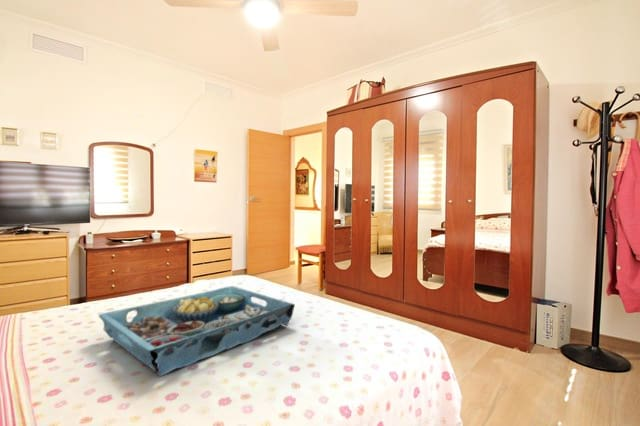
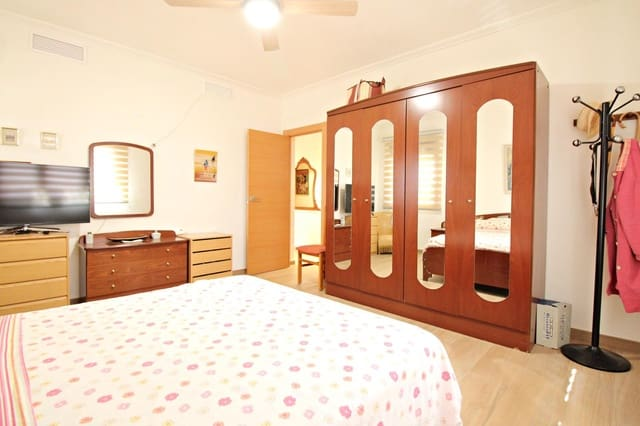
- serving tray [98,285,296,377]
